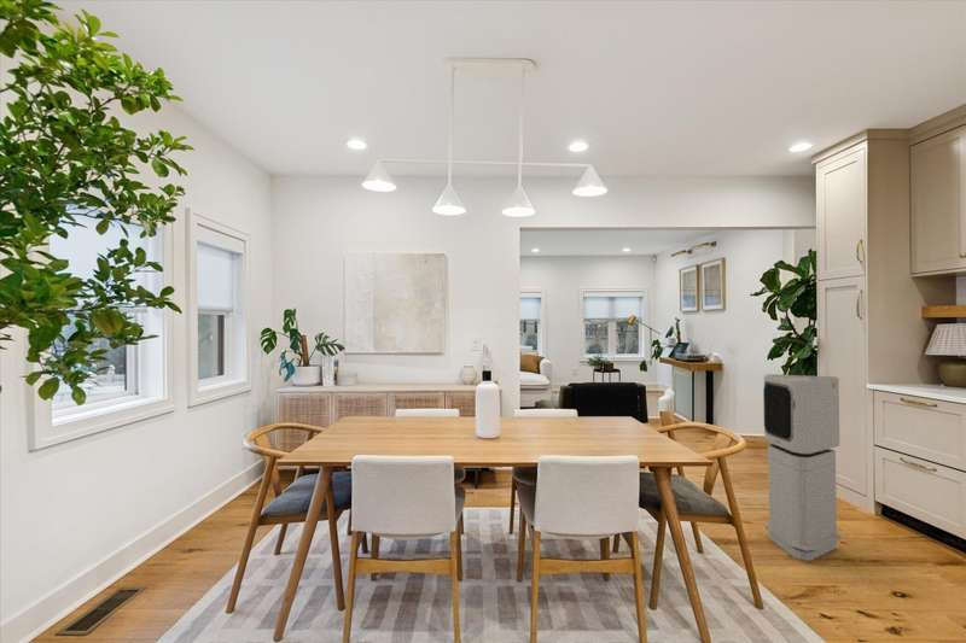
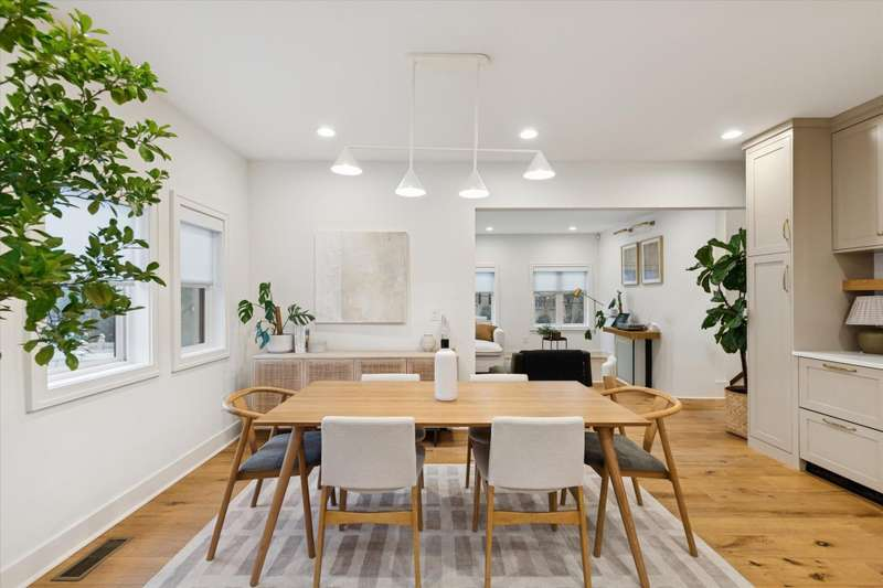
- air purifier [762,373,843,562]
